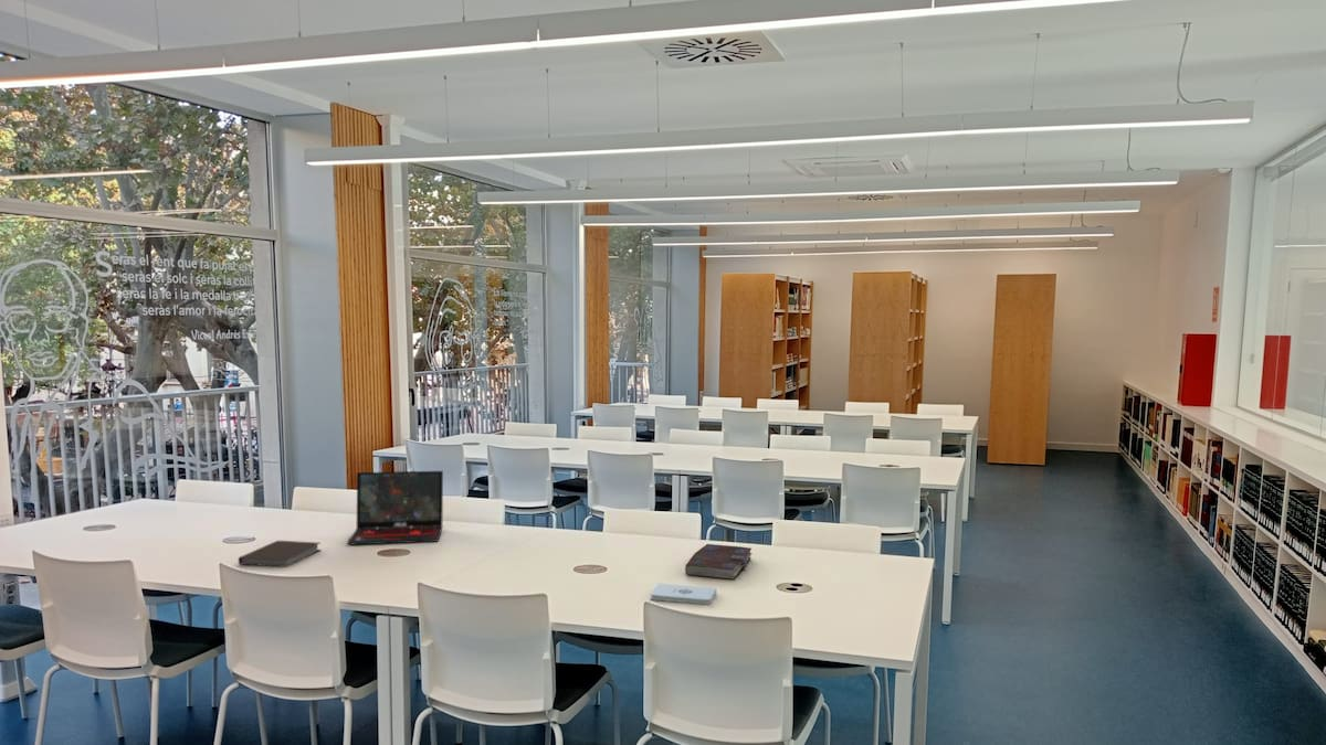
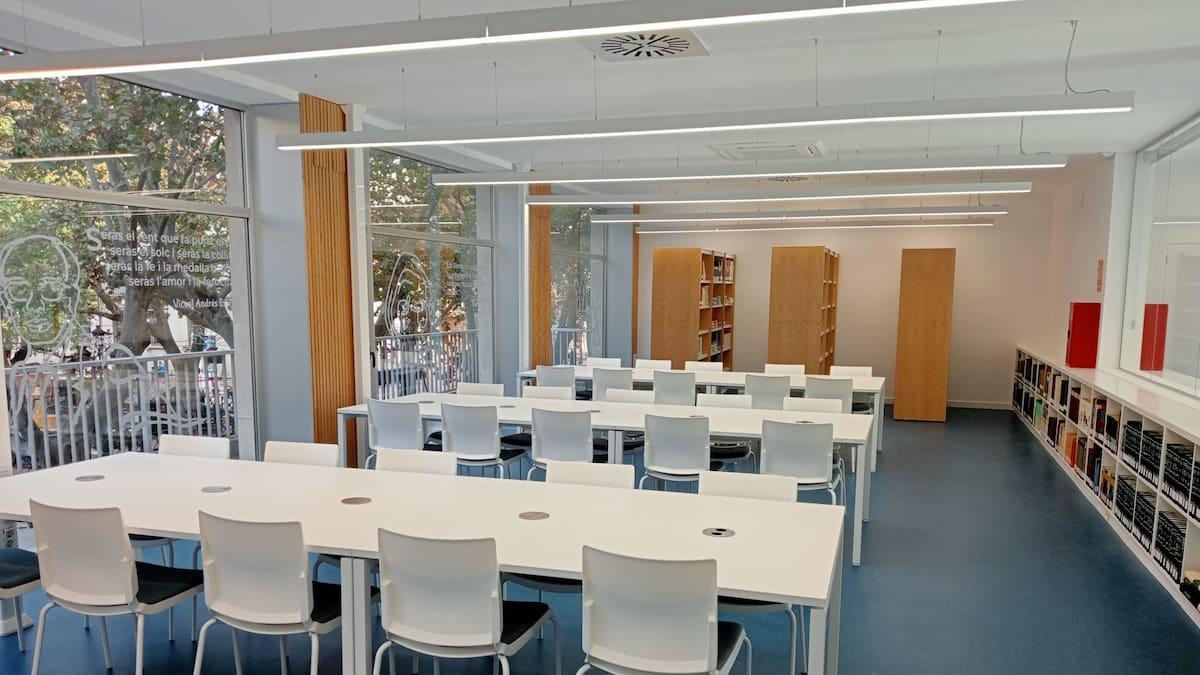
- notepad [650,583,717,606]
- laptop [346,470,444,546]
- book [684,543,754,581]
- notebook [238,540,322,568]
